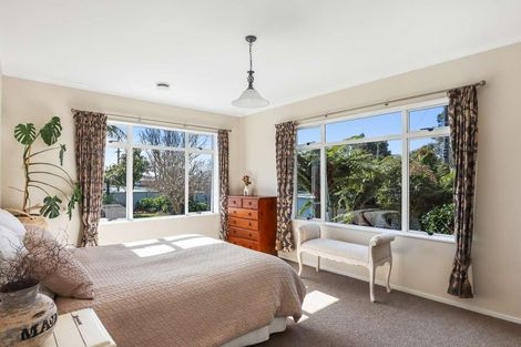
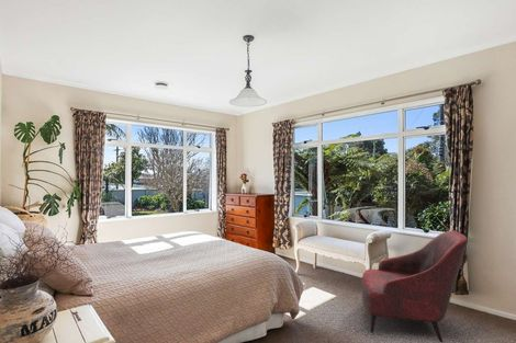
+ armchair [361,230,469,343]
